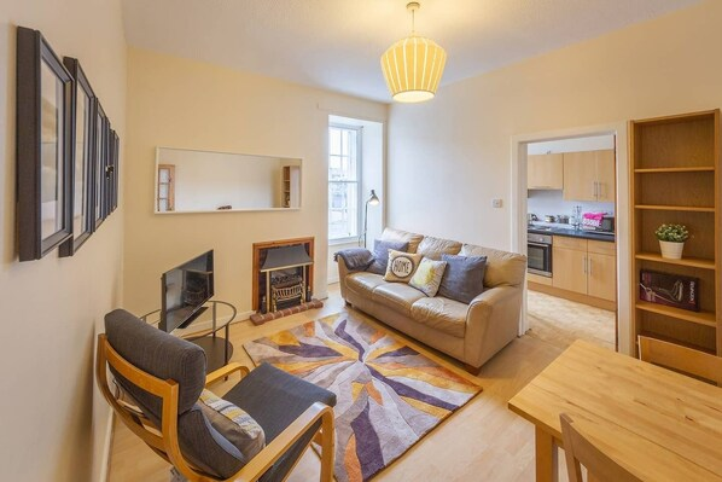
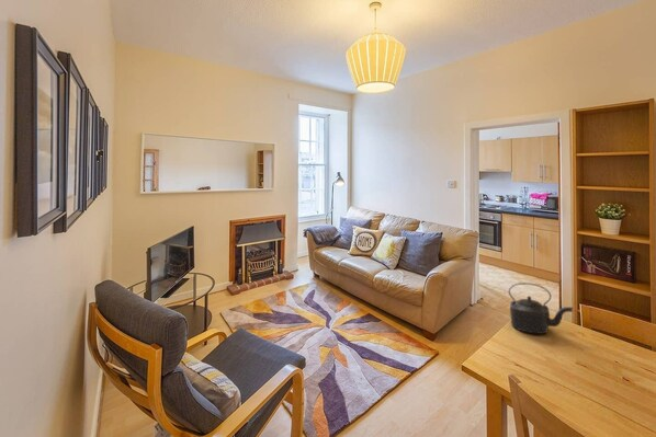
+ kettle [508,281,574,335]
